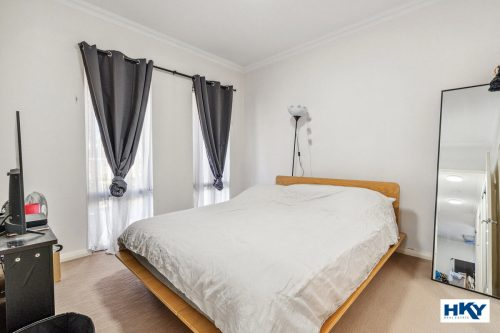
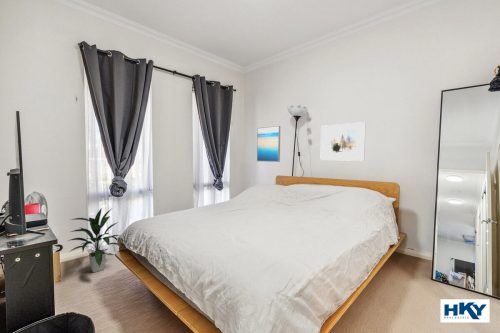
+ wall art [256,125,281,163]
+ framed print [319,121,366,162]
+ indoor plant [67,207,121,274]
